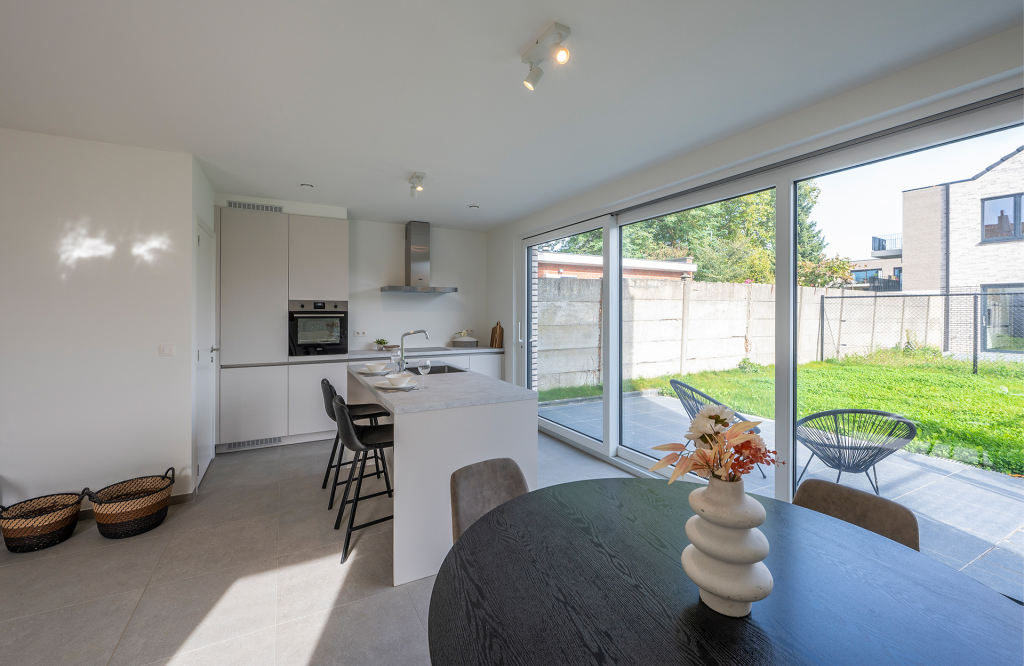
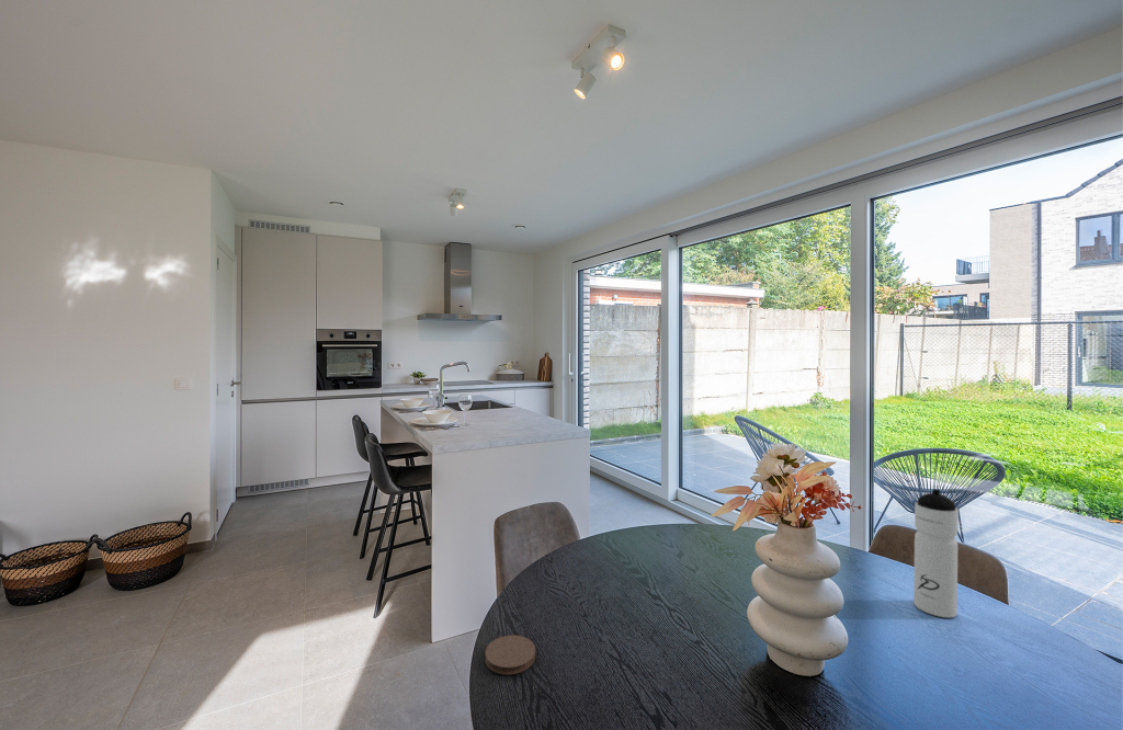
+ coaster [484,634,536,675]
+ water bottle [912,488,960,618]
